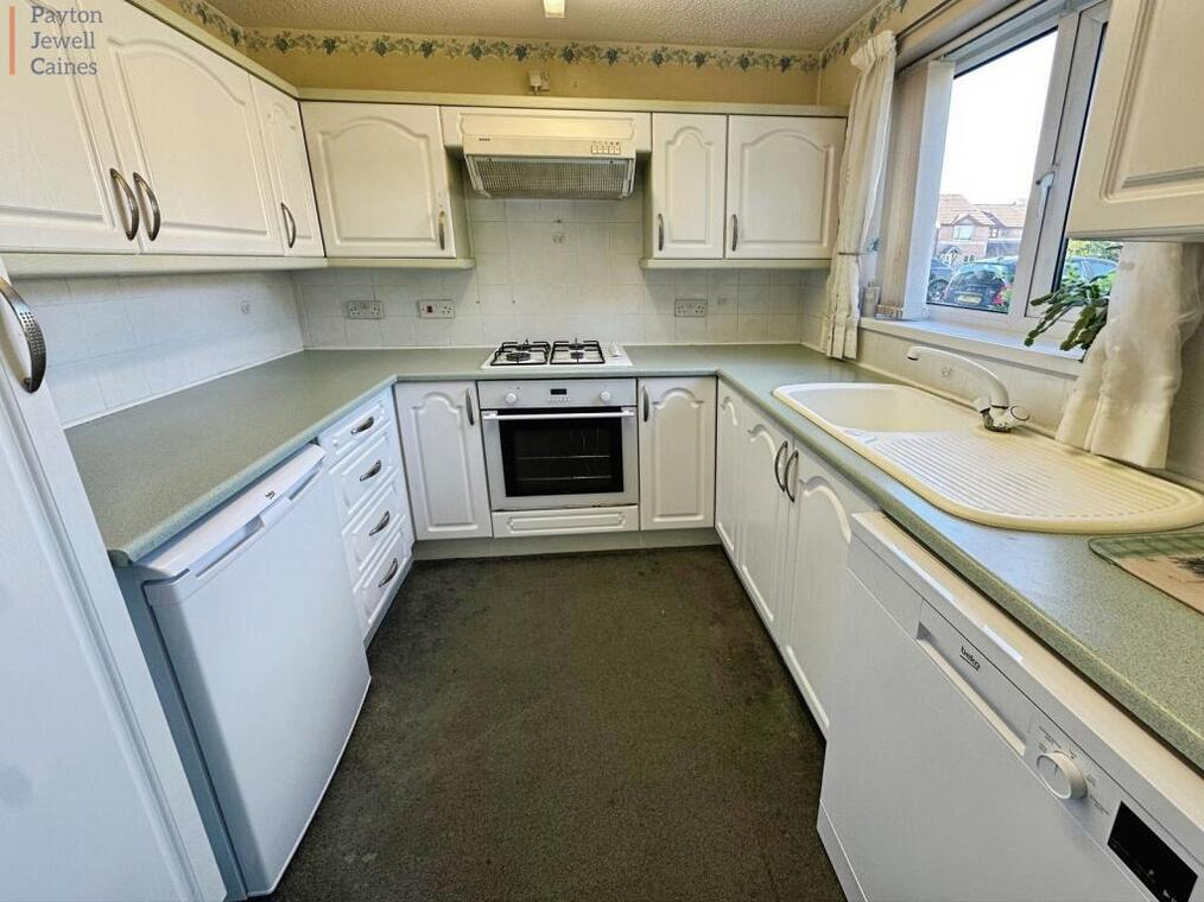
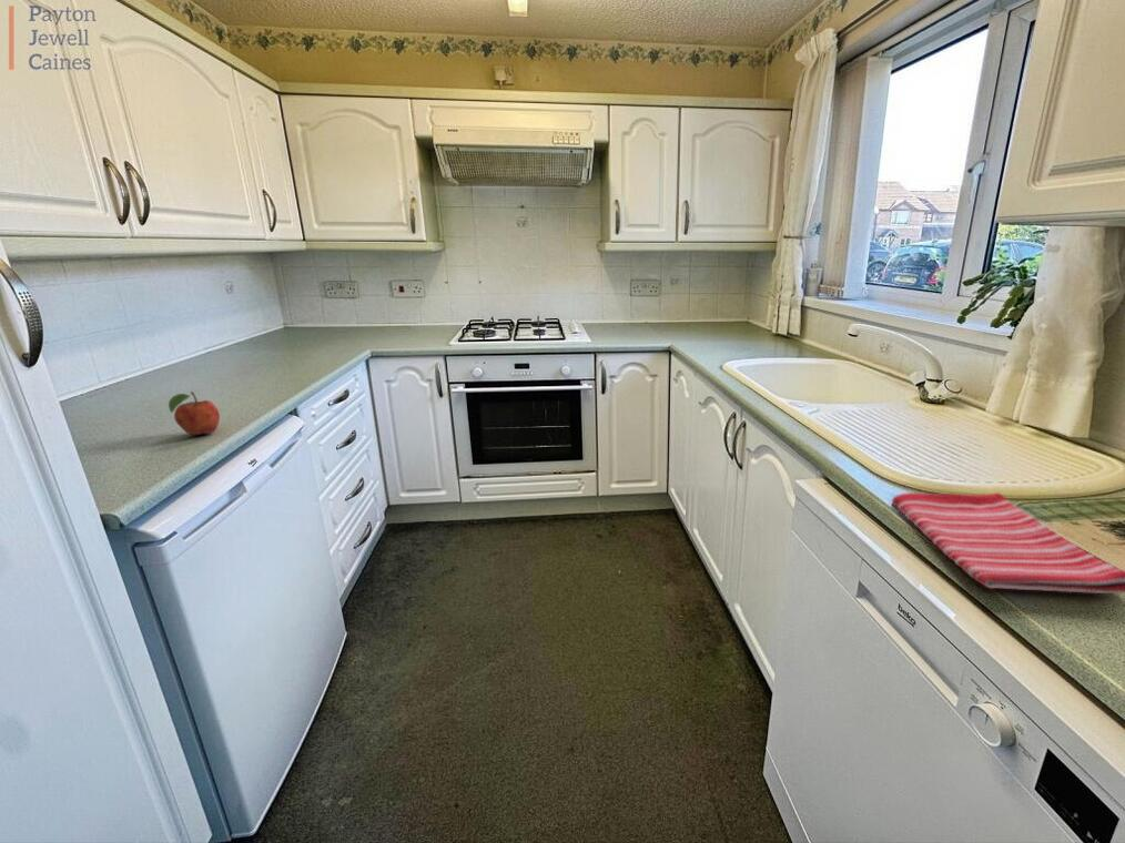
+ fruit [168,390,221,436]
+ dish towel [891,491,1125,595]
